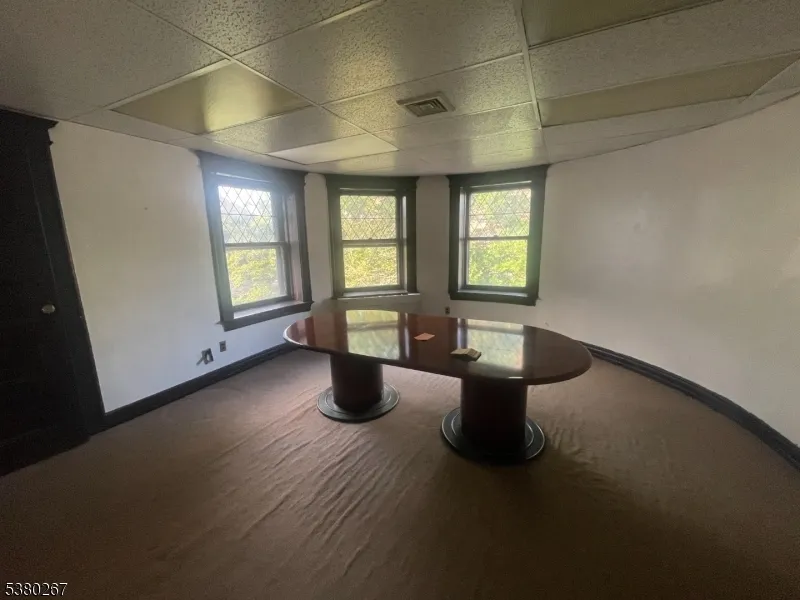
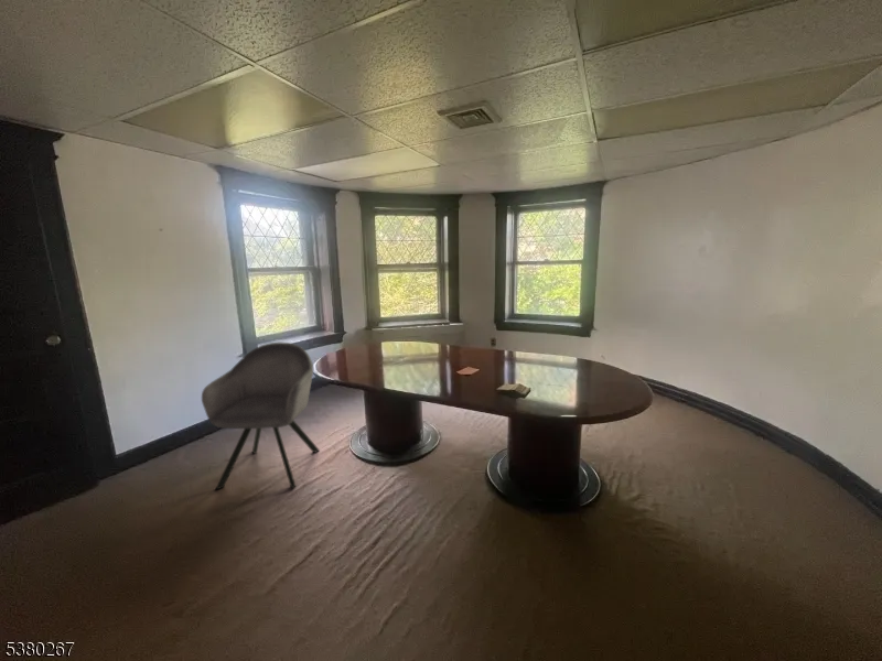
+ chair [201,342,321,490]
